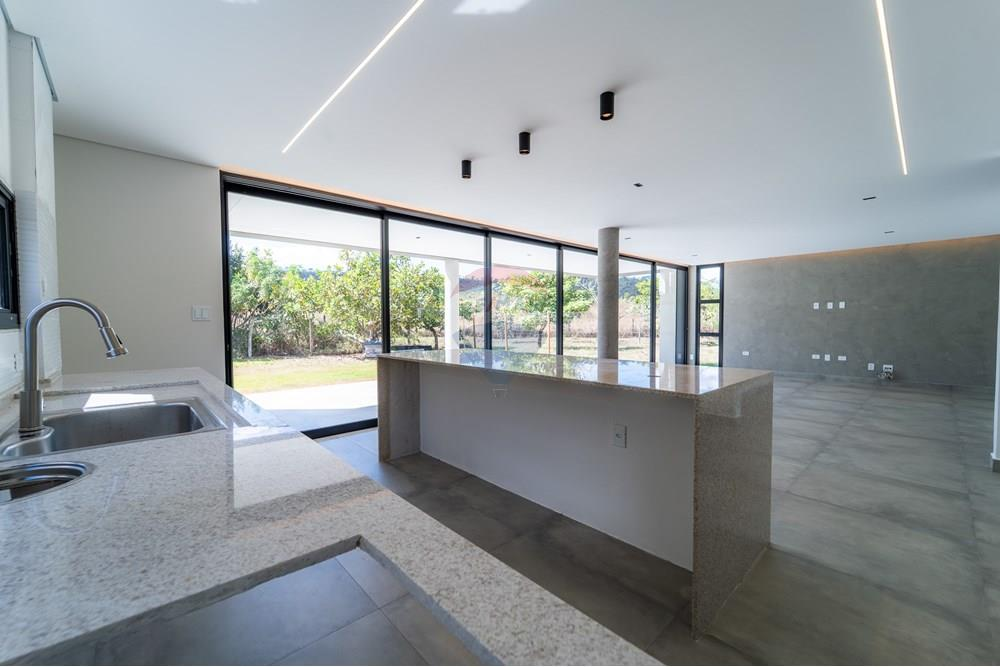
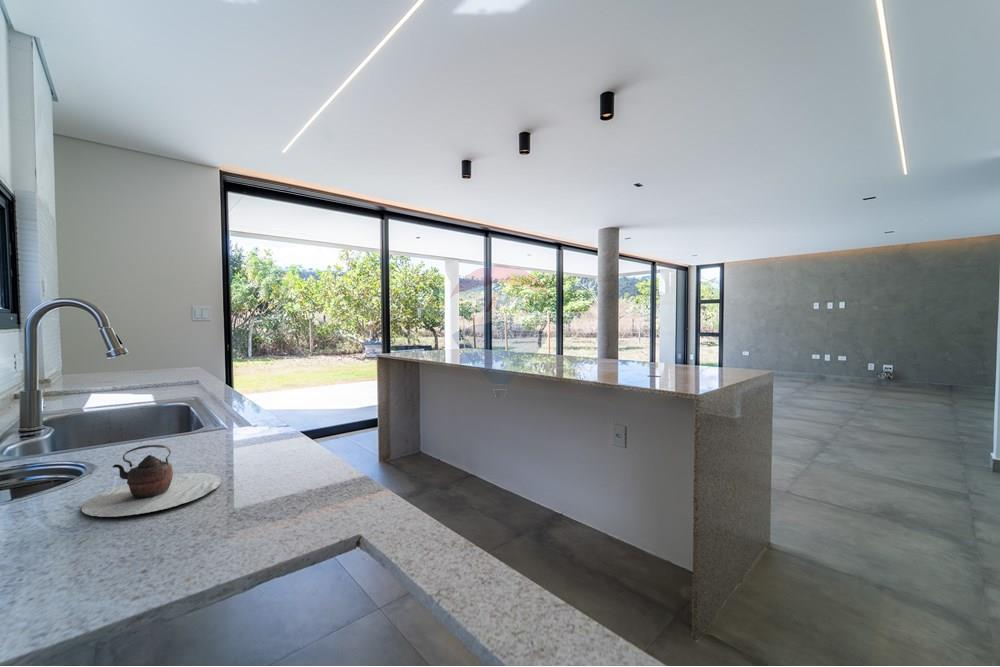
+ teapot [81,444,222,518]
